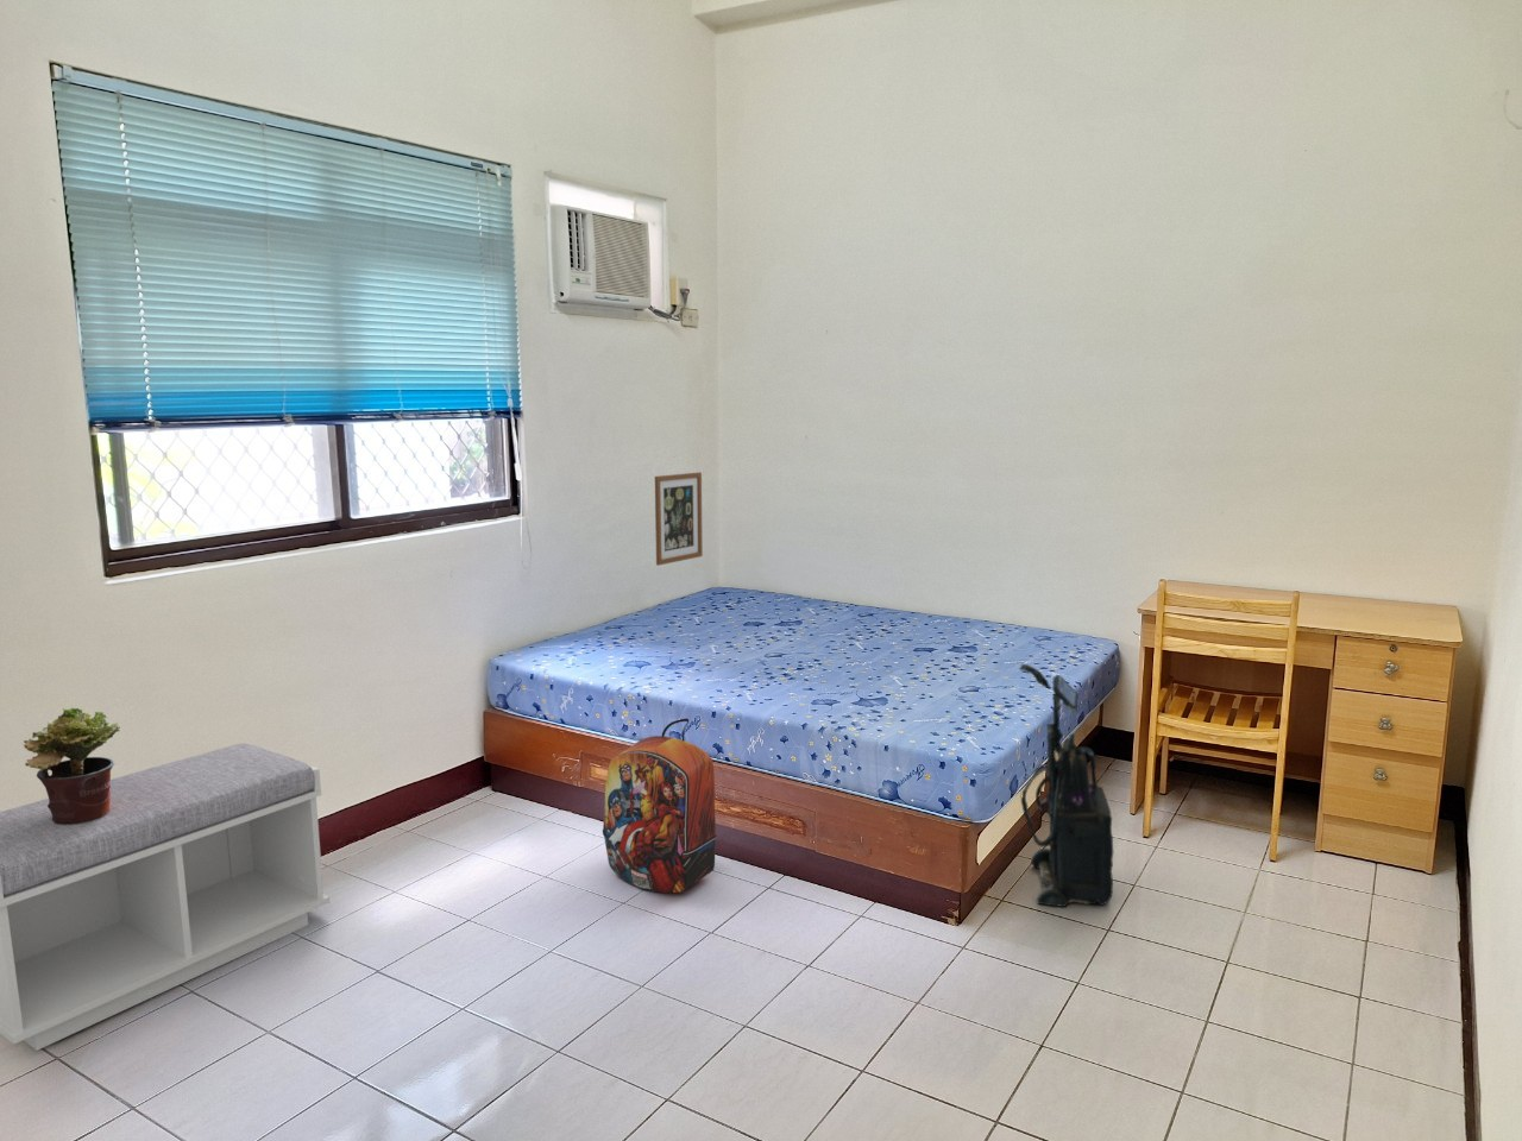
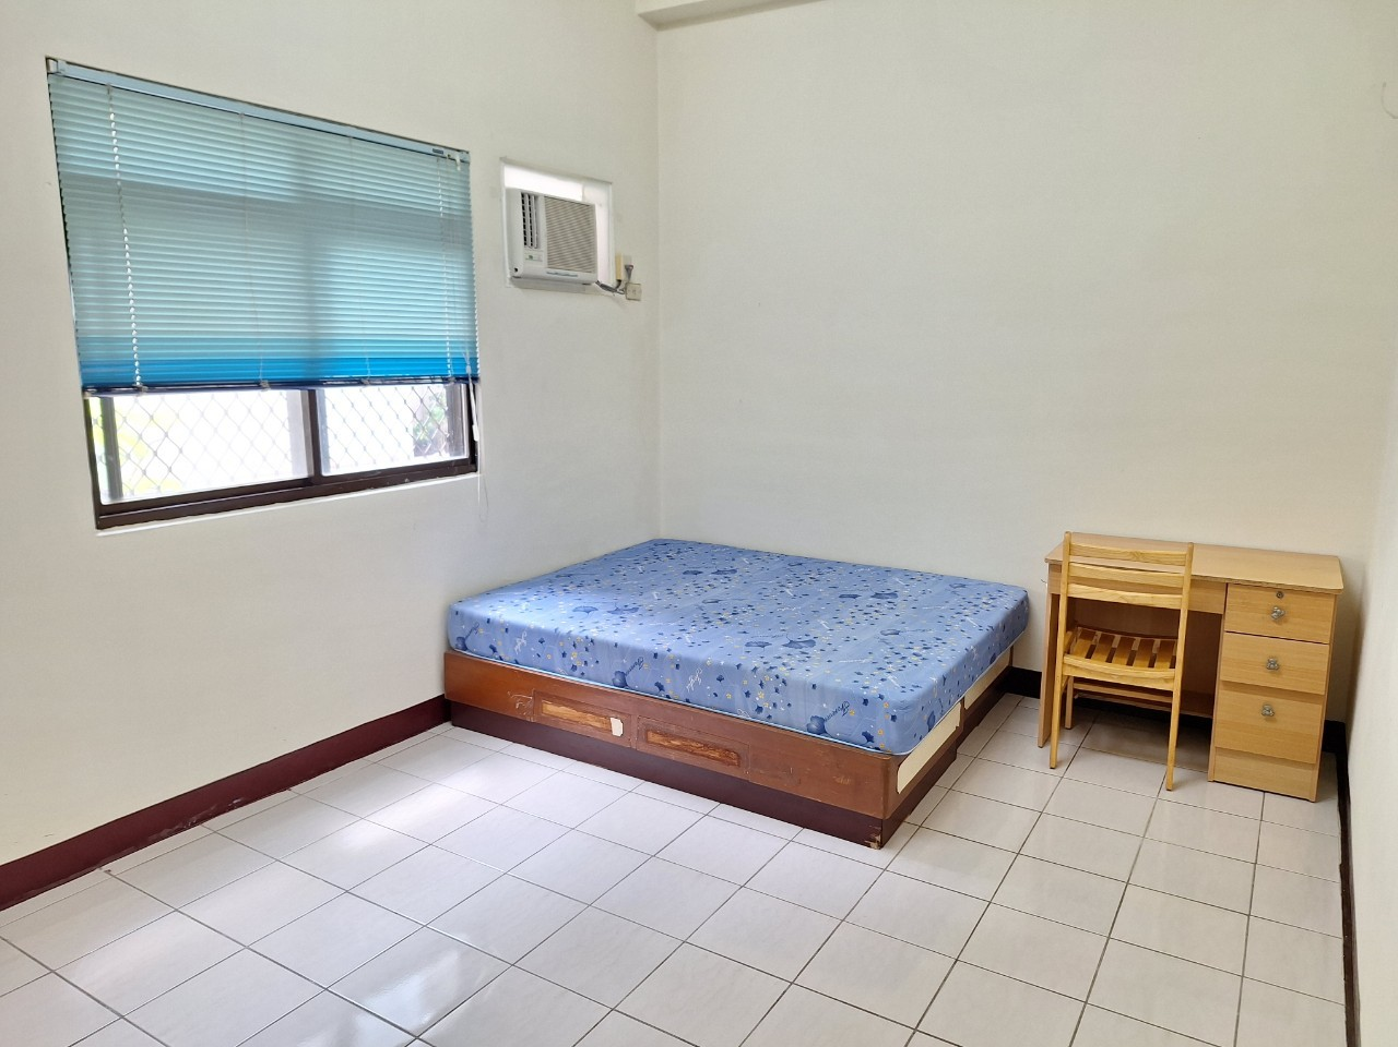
- wall art [654,471,703,567]
- backpack [602,718,718,894]
- bench [0,743,331,1052]
- potted plant [23,707,121,823]
- vacuum cleaner [1017,663,1115,908]
